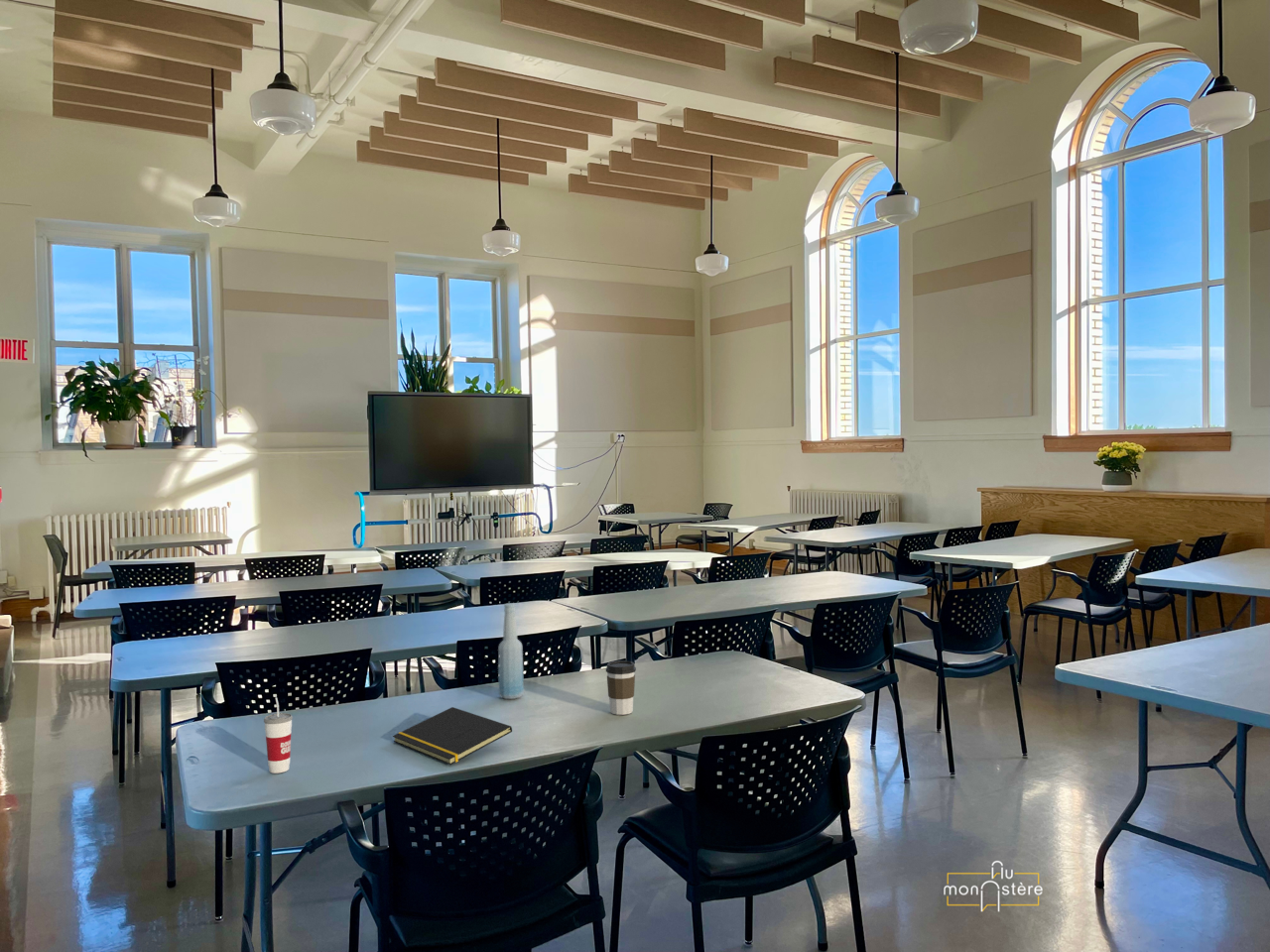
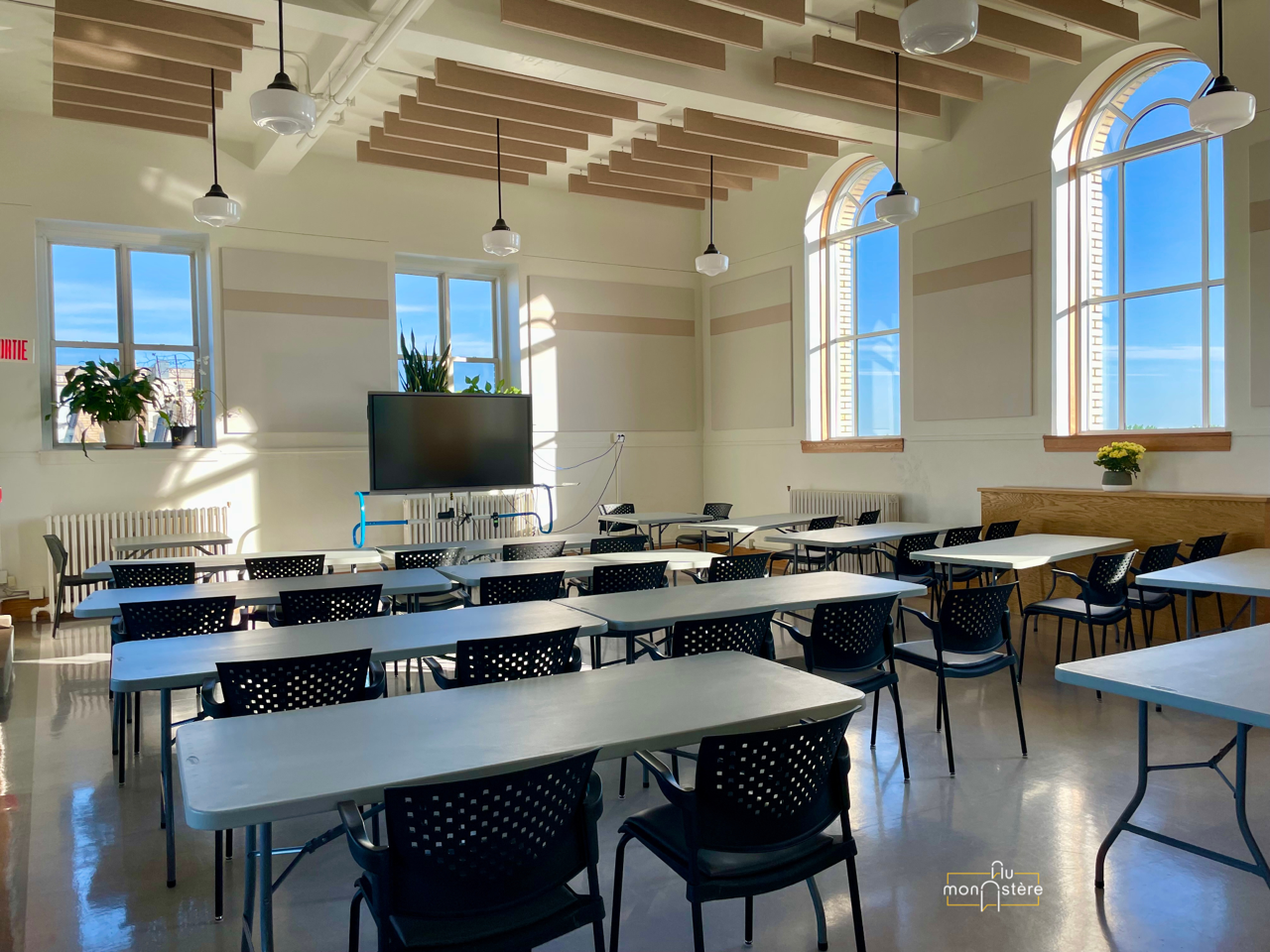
- bottle [497,602,525,700]
- coffee cup [605,659,637,716]
- cup [263,696,294,774]
- notepad [392,706,513,766]
